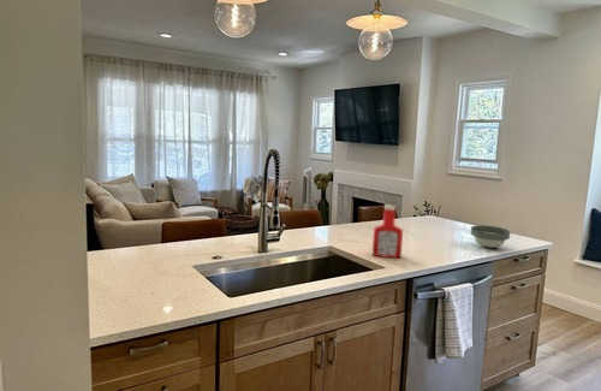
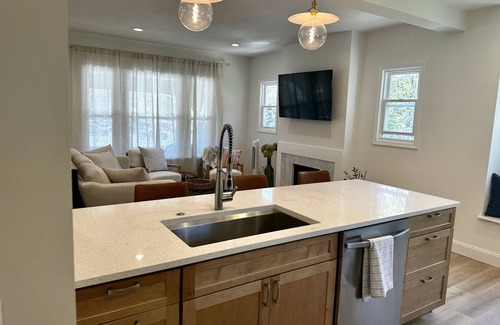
- soap bottle [371,203,404,259]
- bowl [470,224,511,249]
